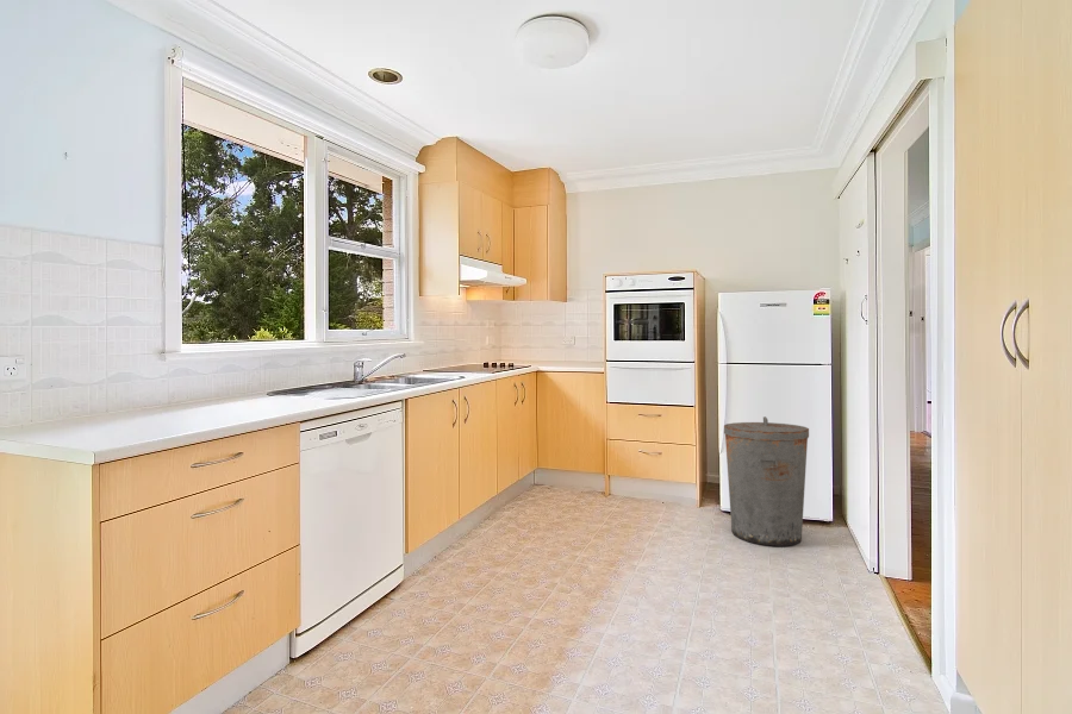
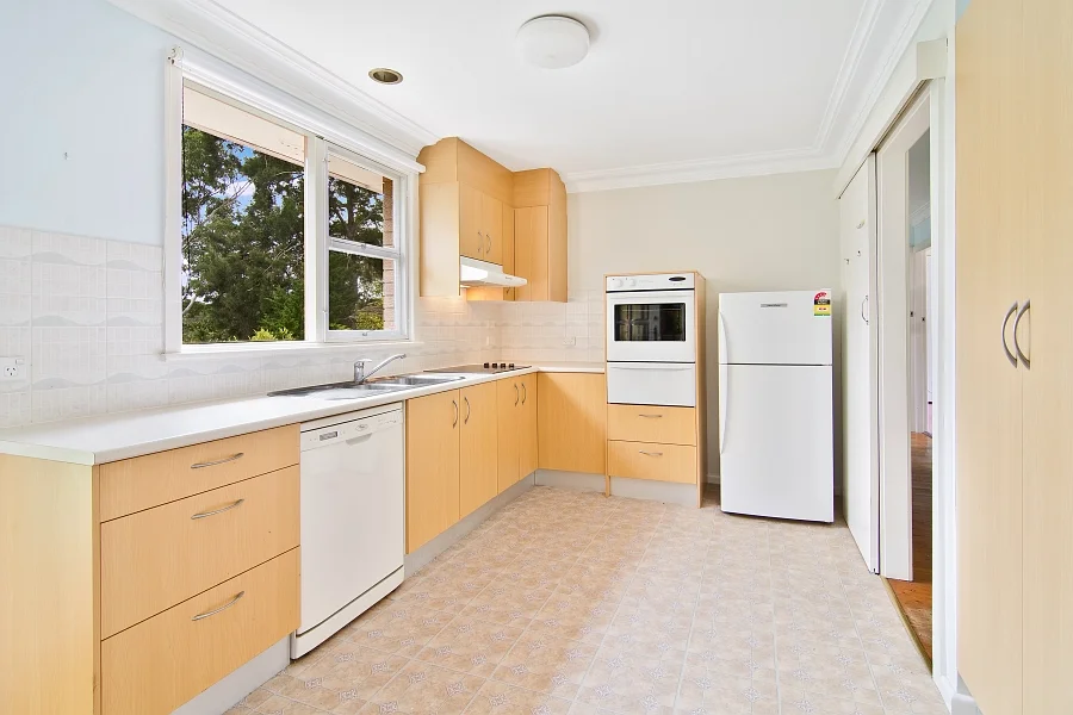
- trash can [723,415,810,547]
